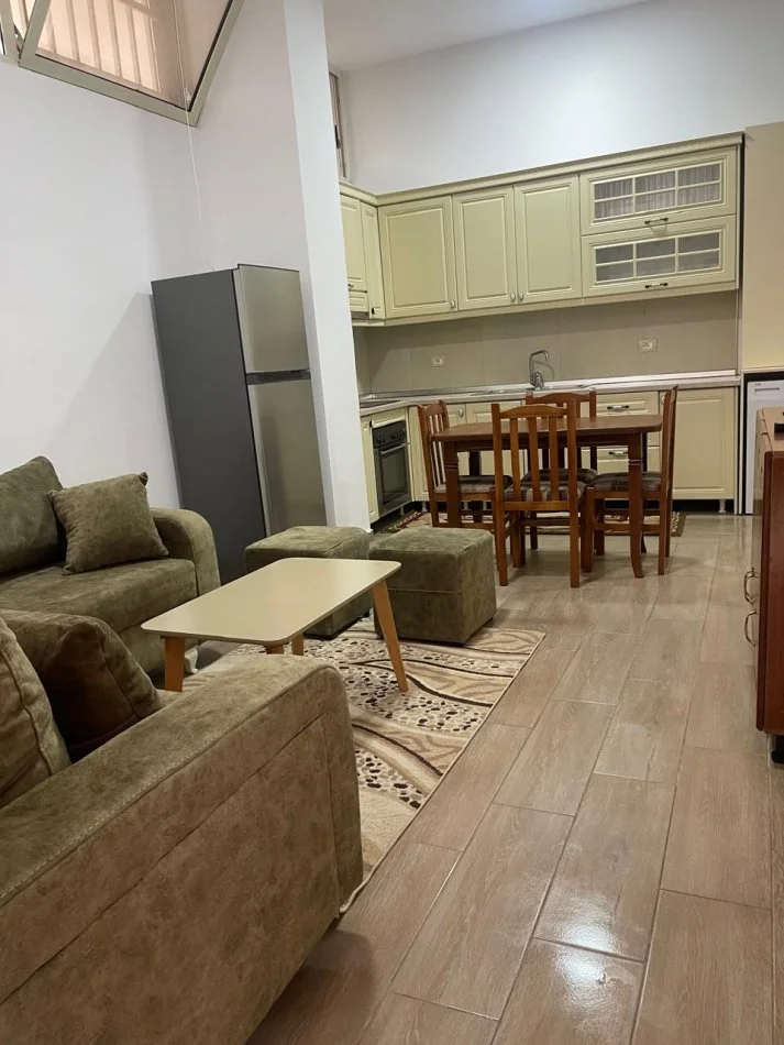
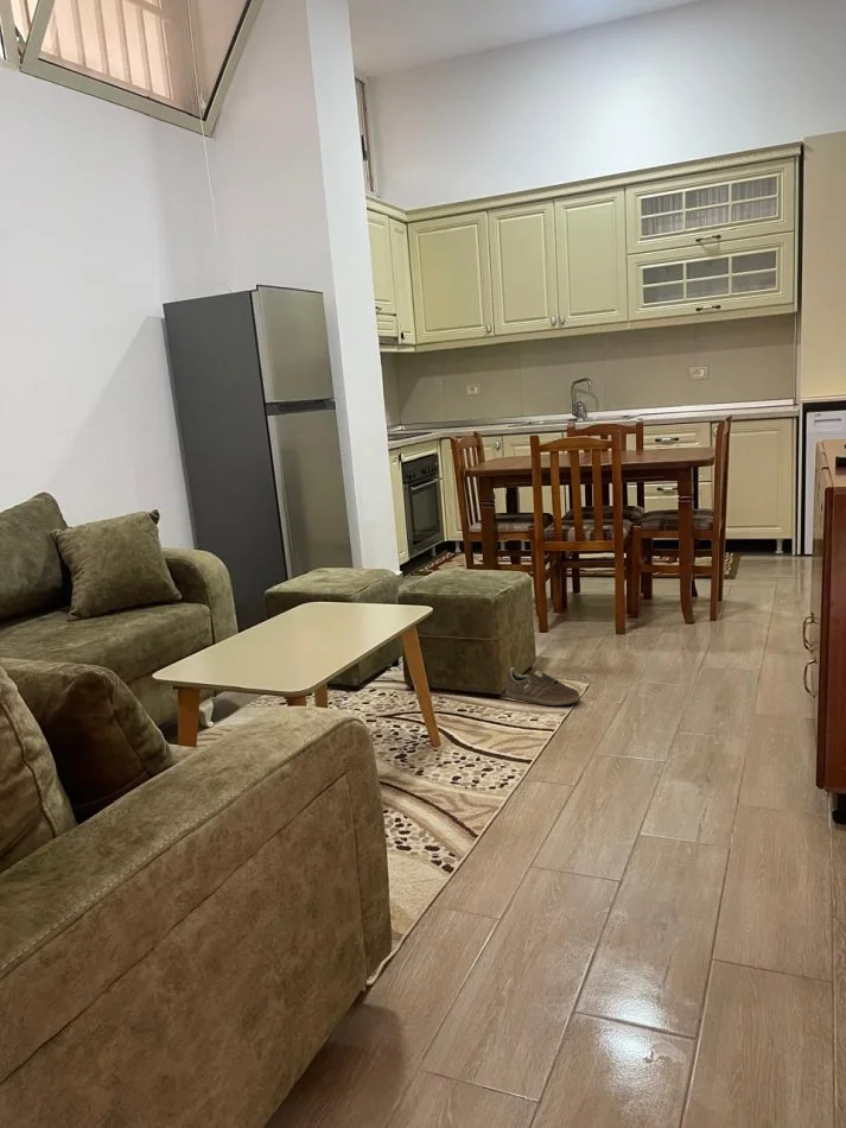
+ sneaker [504,666,581,706]
